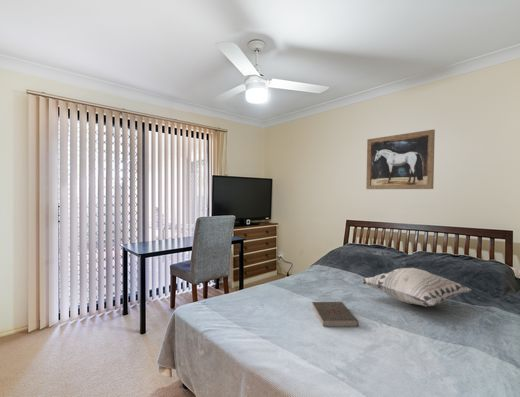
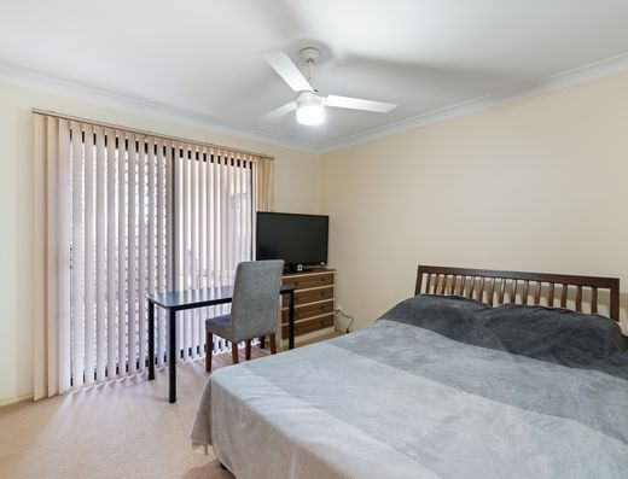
- wall art [365,128,436,190]
- book [311,301,360,327]
- decorative pillow [360,267,473,308]
